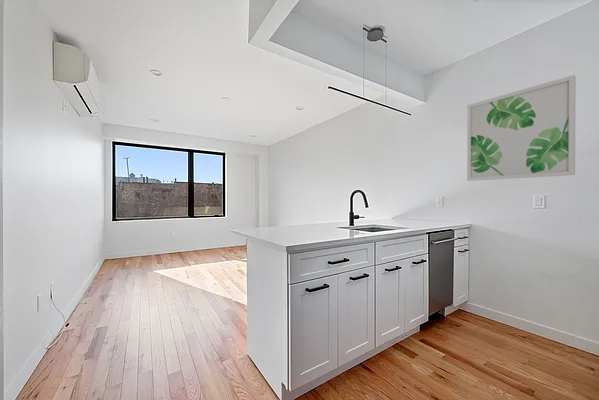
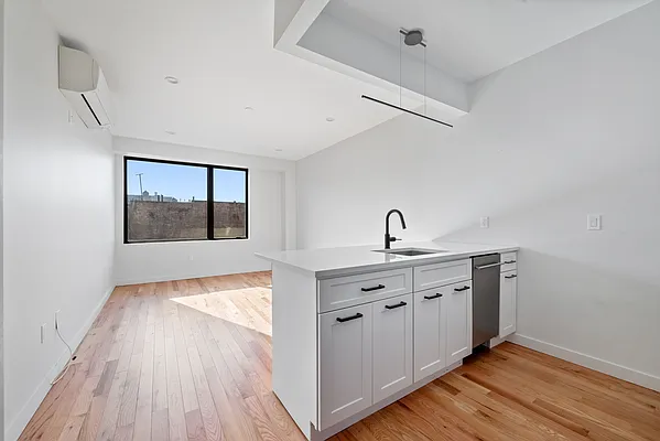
- wall art [466,74,577,182]
